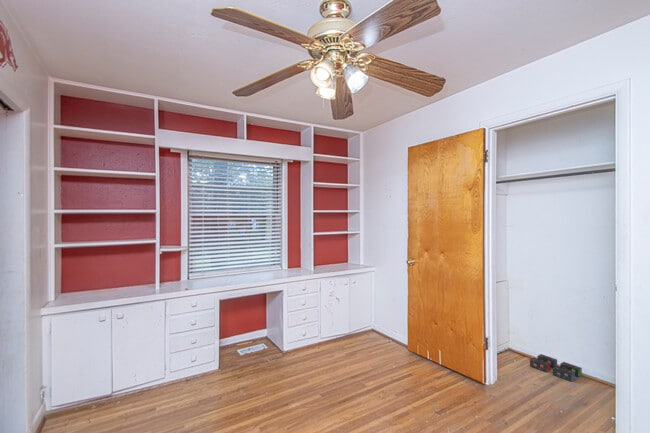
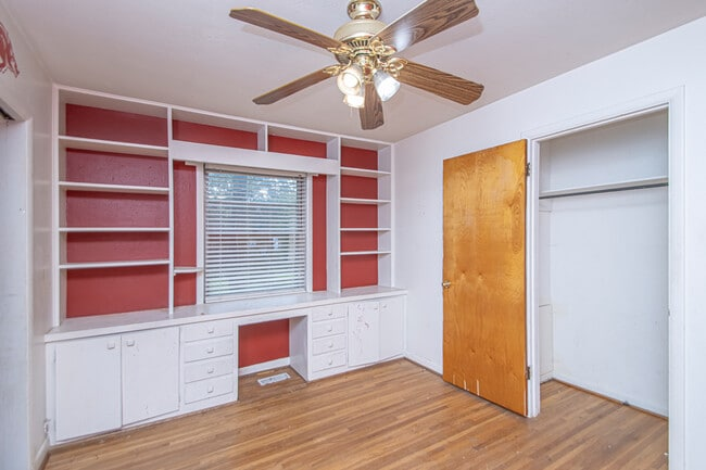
- box set [529,353,583,383]
